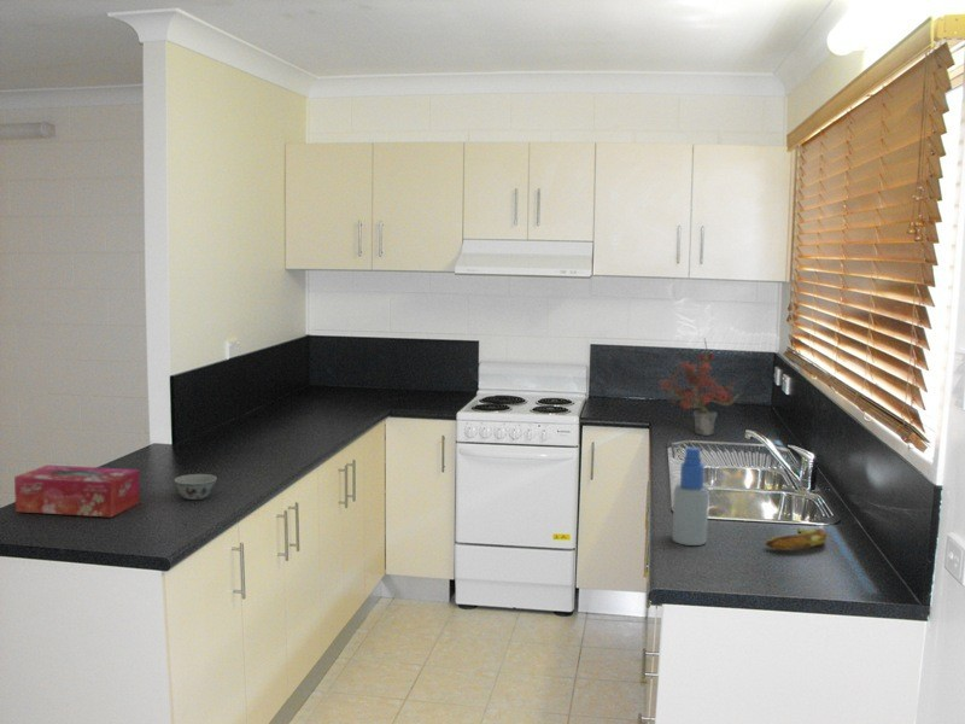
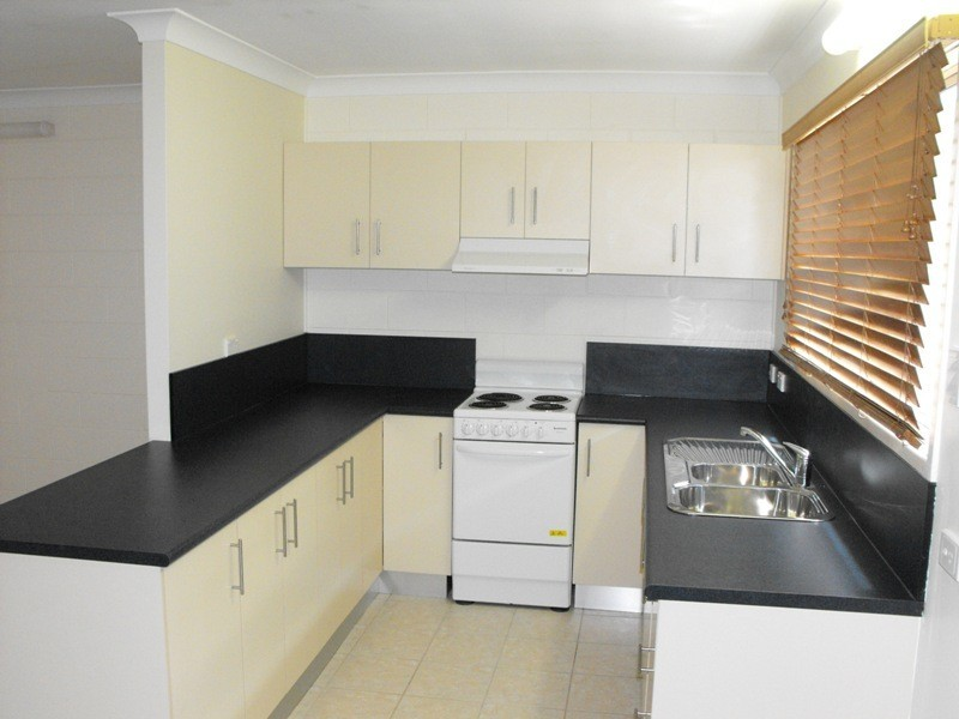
- potted plant [659,338,745,437]
- banana [765,527,829,551]
- spray bottle [671,446,710,547]
- bowl [174,473,218,501]
- tissue box [13,463,141,519]
